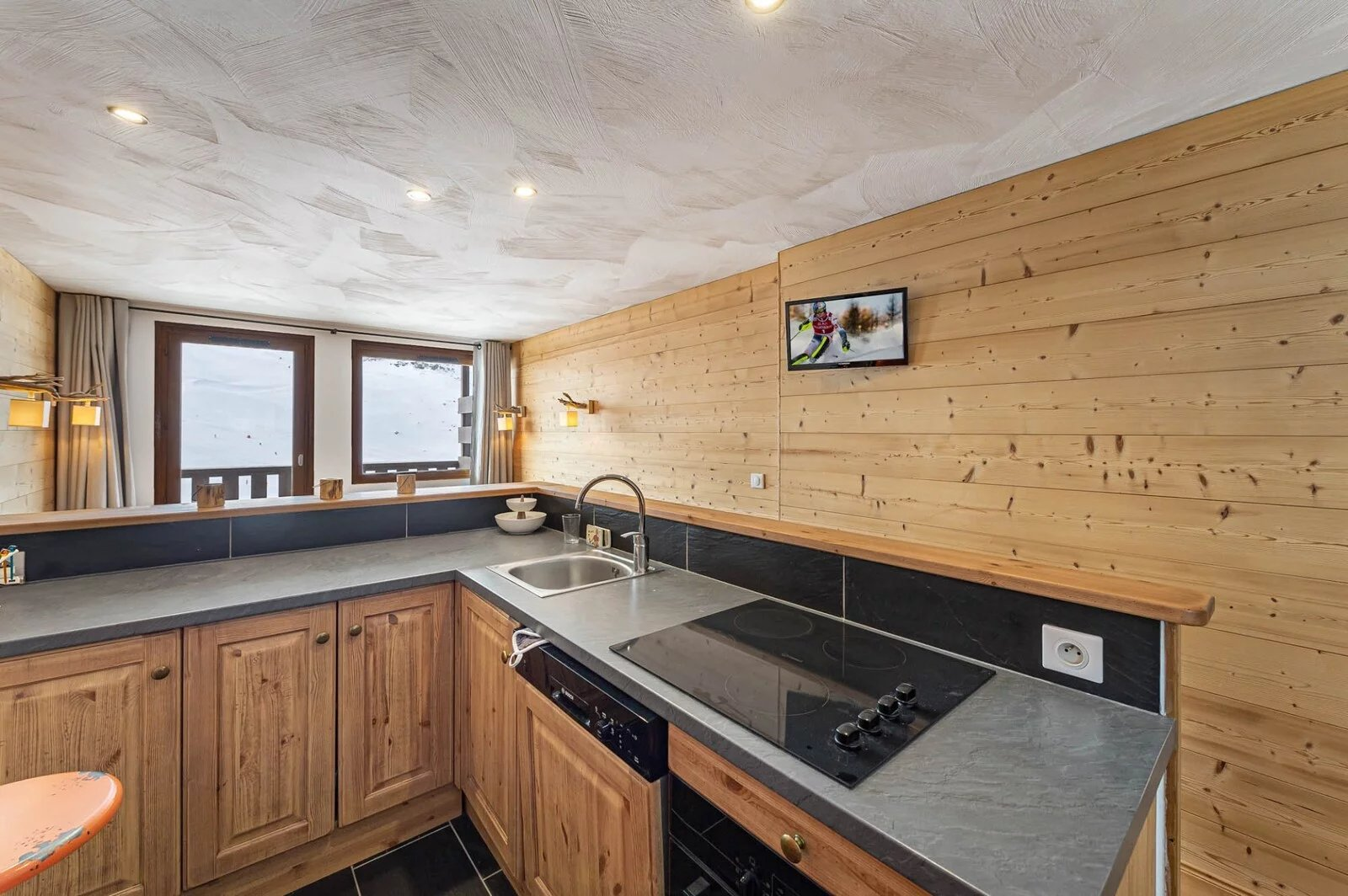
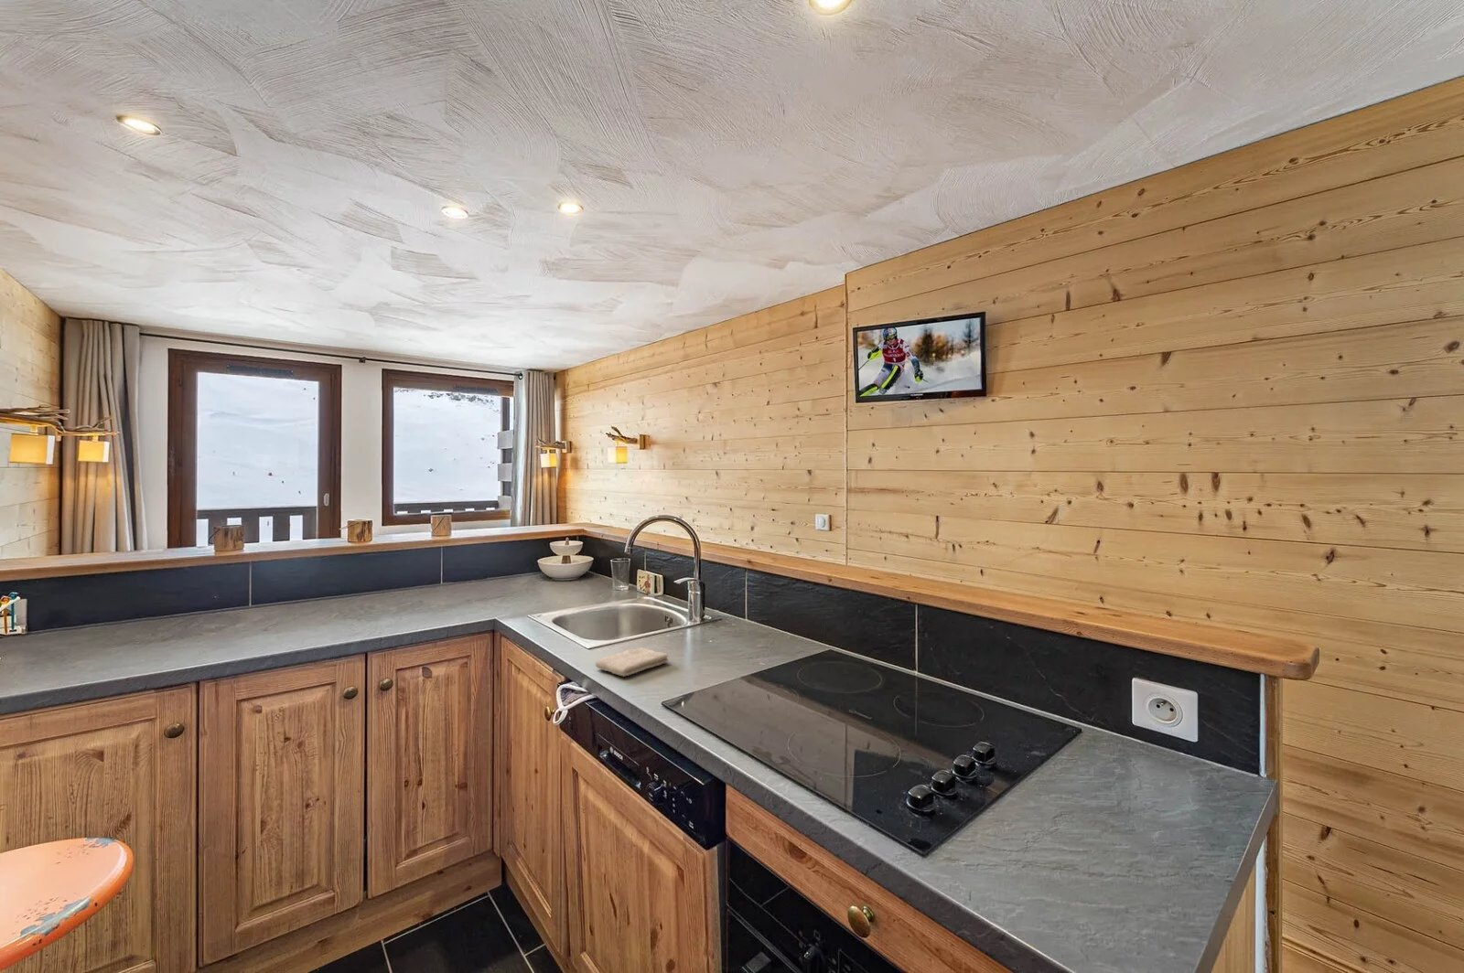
+ washcloth [595,646,670,678]
